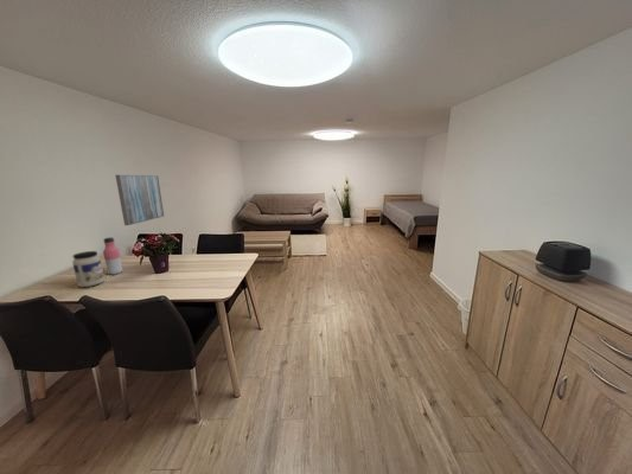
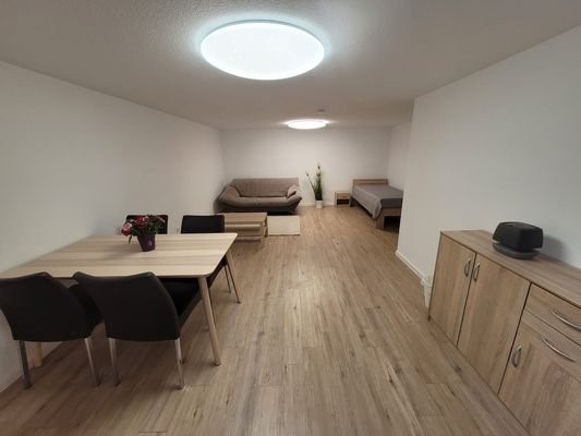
- jar [71,250,106,288]
- wall art [115,174,165,226]
- water bottle [102,237,123,276]
